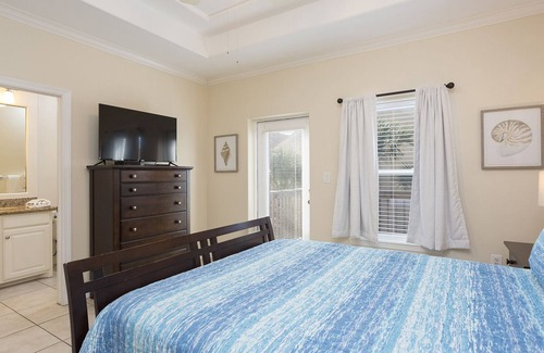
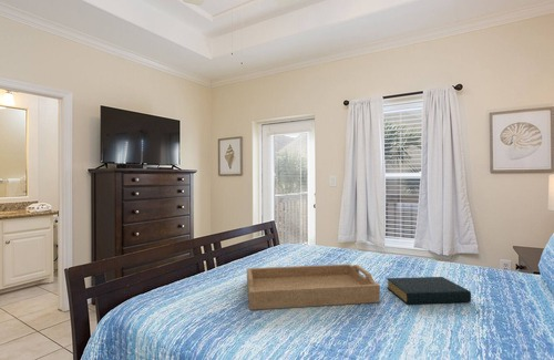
+ hardback book [386,276,472,305]
+ serving tray [246,263,381,311]
